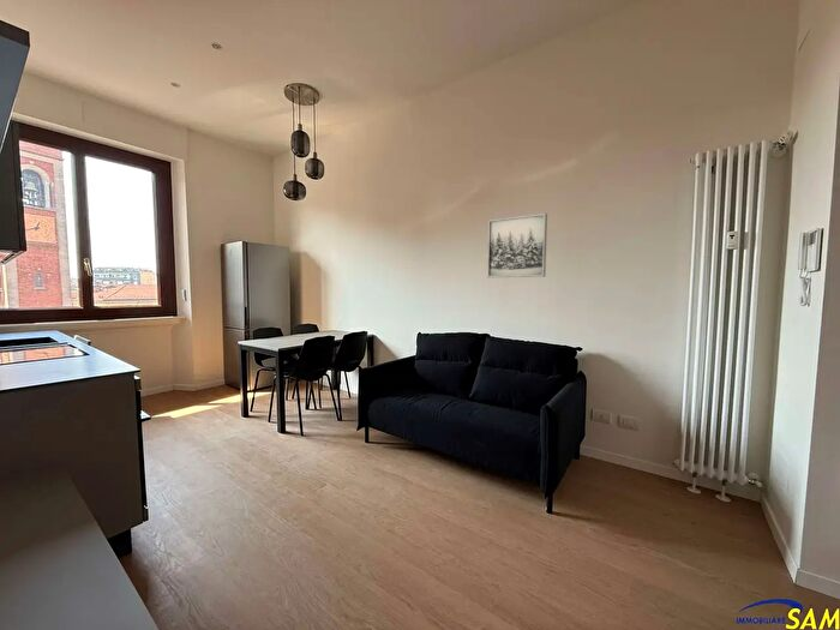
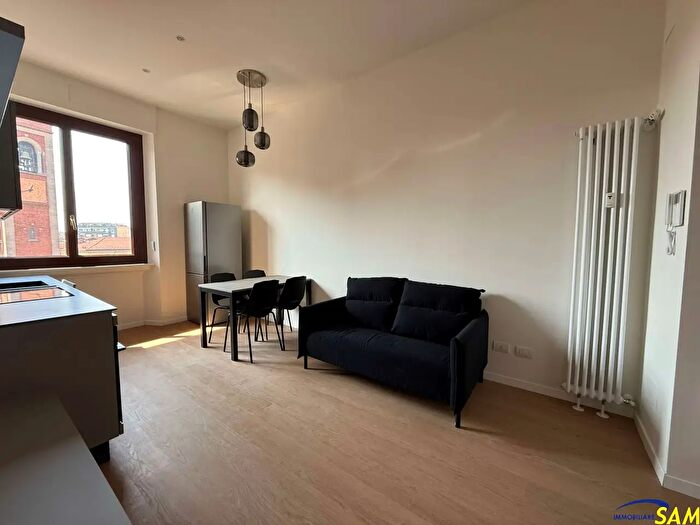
- wall art [486,212,548,278]
